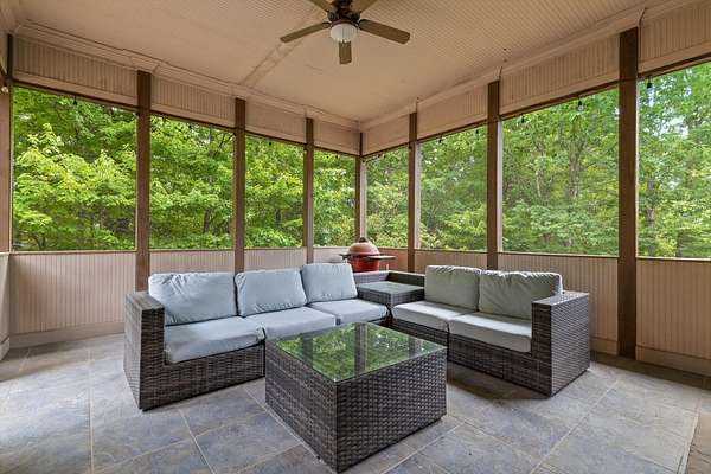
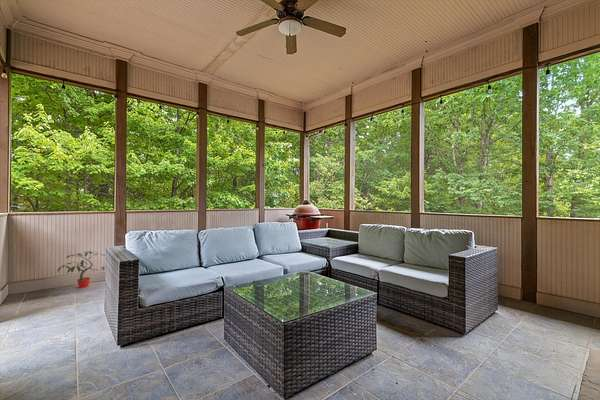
+ potted plant [57,250,106,289]
